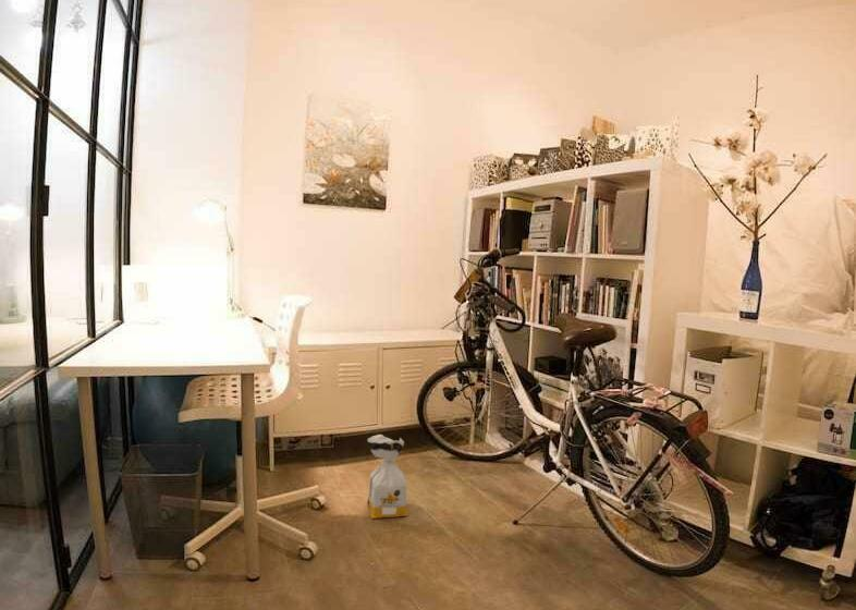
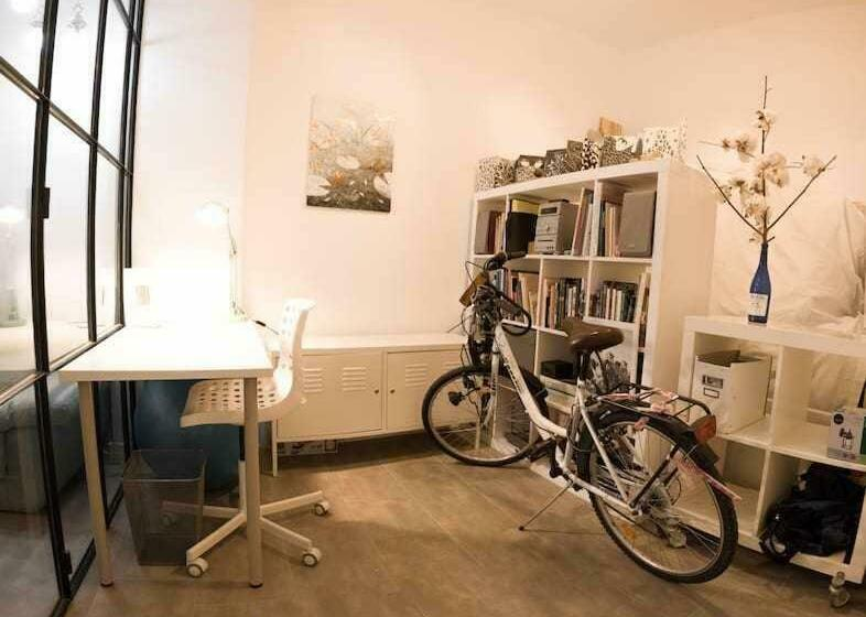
- bag [366,434,408,520]
